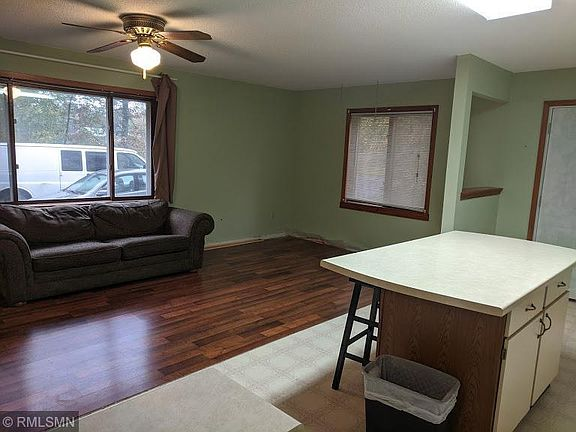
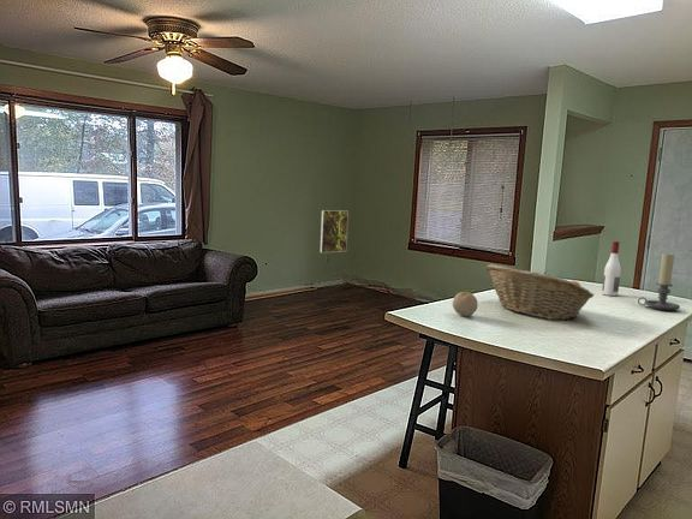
+ fruit [452,291,479,317]
+ alcohol [601,240,622,297]
+ fruit basket [484,263,596,321]
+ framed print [318,209,350,253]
+ candle holder [637,251,681,312]
